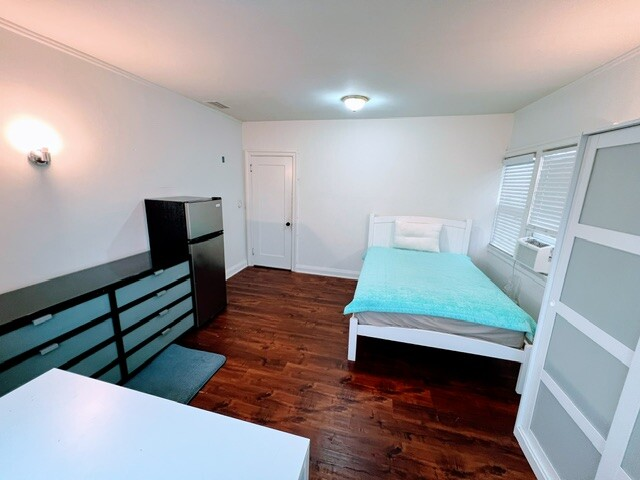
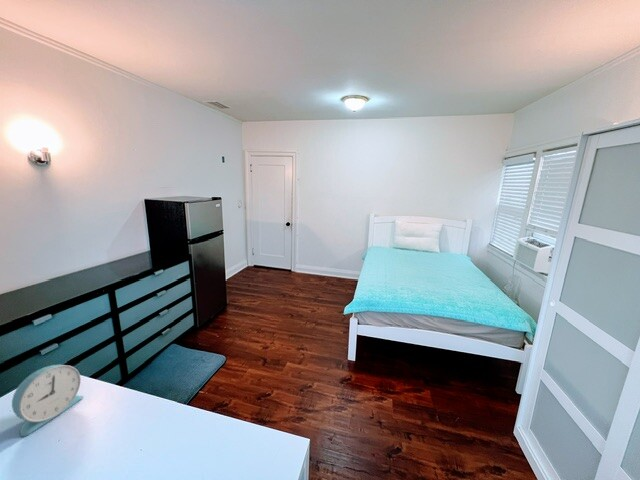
+ alarm clock [11,364,84,437]
